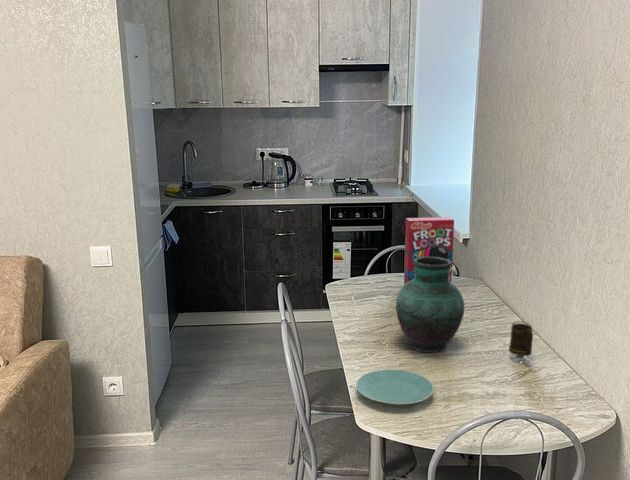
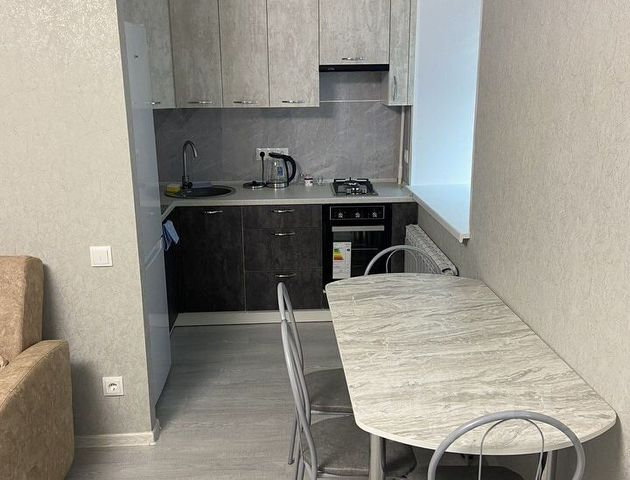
- vase [395,257,465,354]
- plate [355,368,435,407]
- mug [508,321,534,359]
- cereal box [403,216,455,285]
